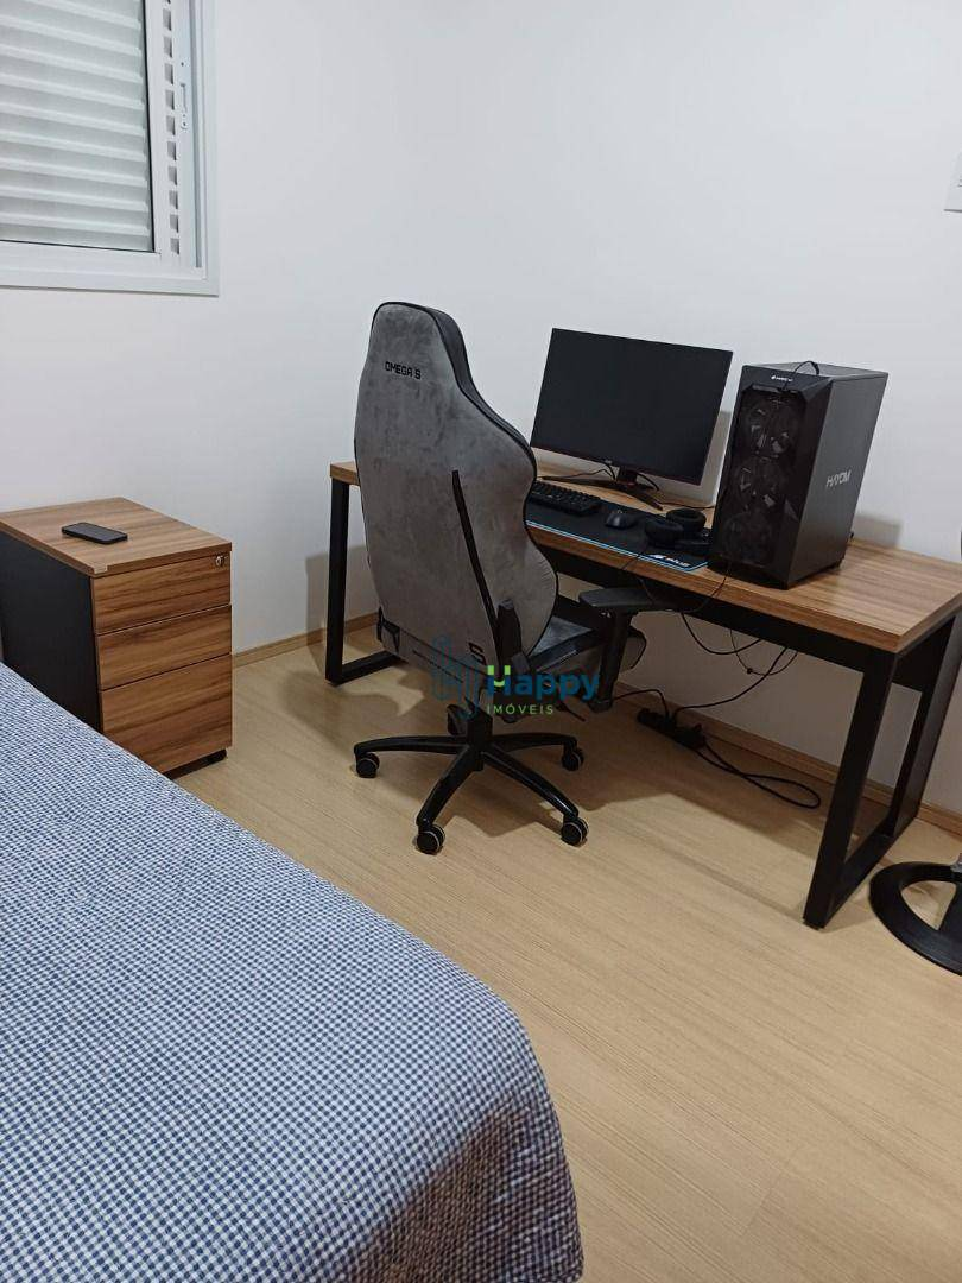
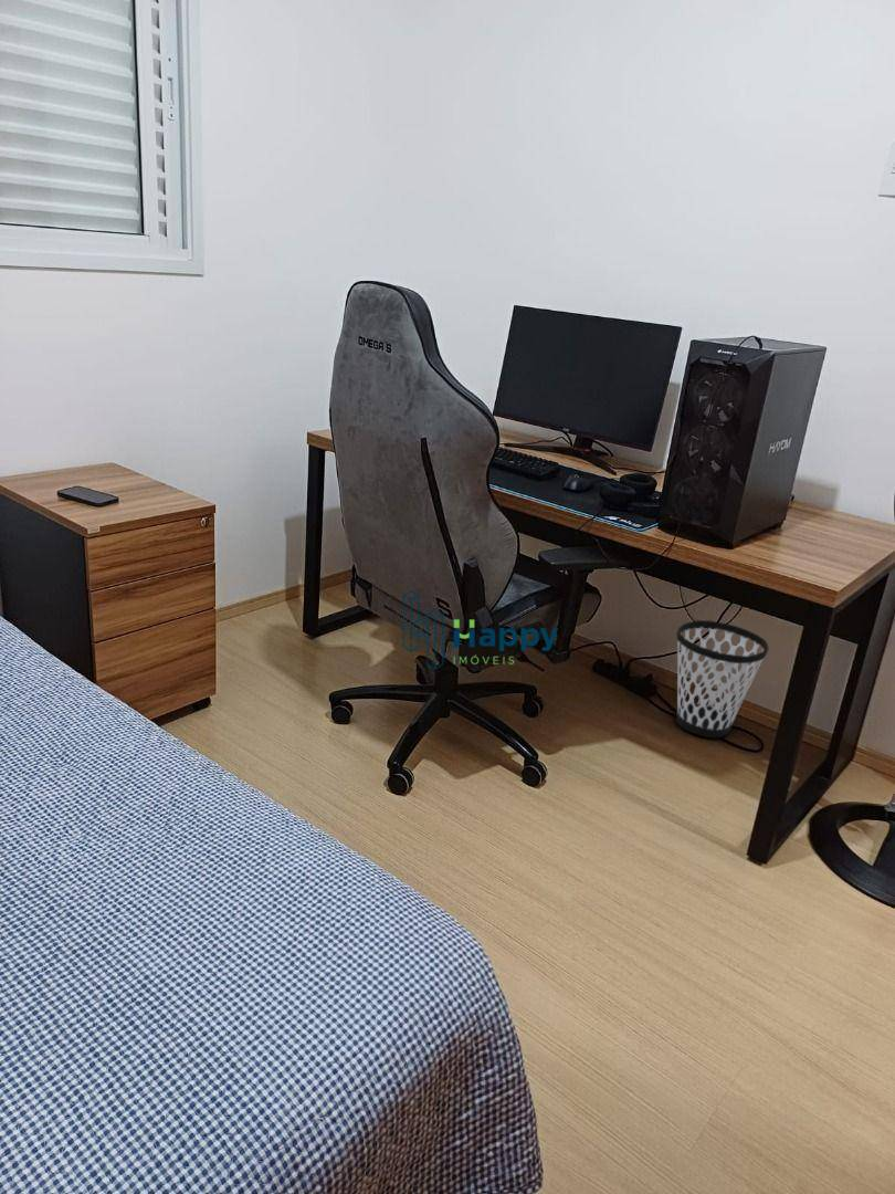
+ wastebasket [675,619,770,740]
